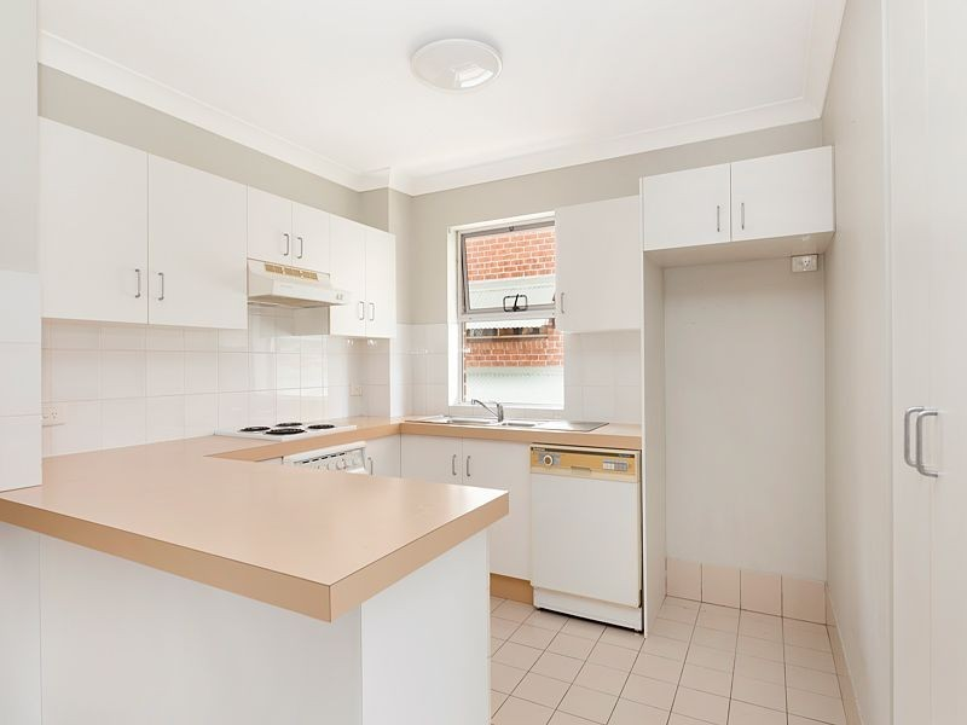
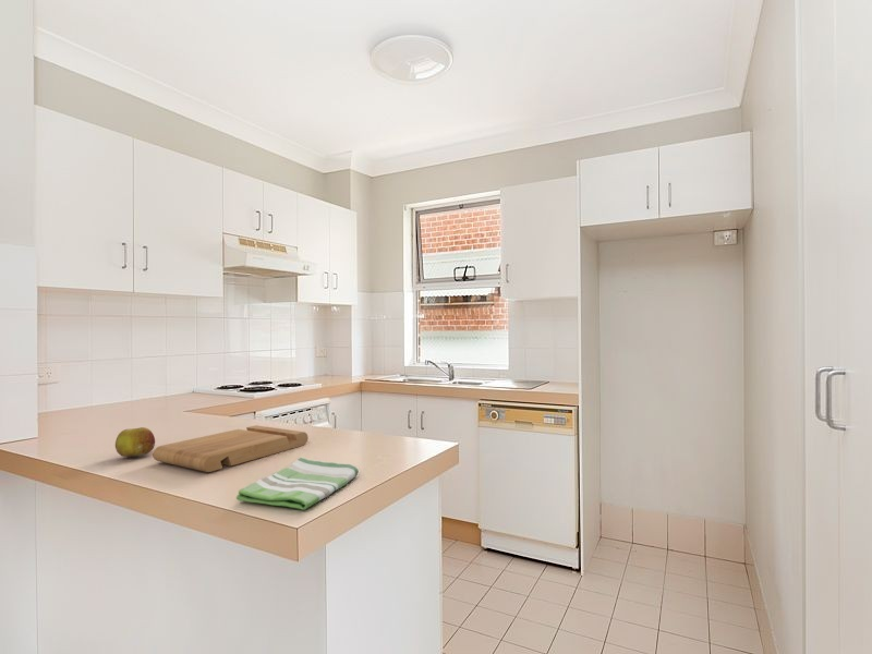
+ cutting board [152,424,310,473]
+ fruit [114,426,156,458]
+ dish towel [235,457,360,511]
